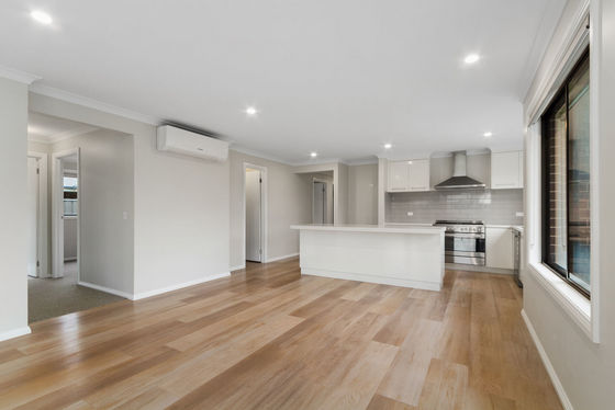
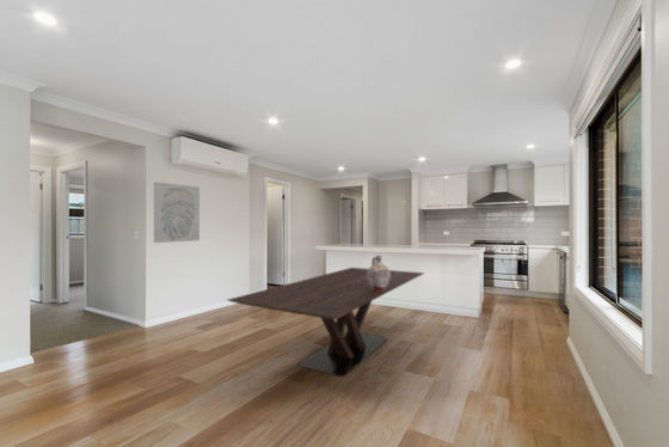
+ ceramic jug [367,255,391,290]
+ dining table [226,267,425,378]
+ wall art [153,180,201,244]
